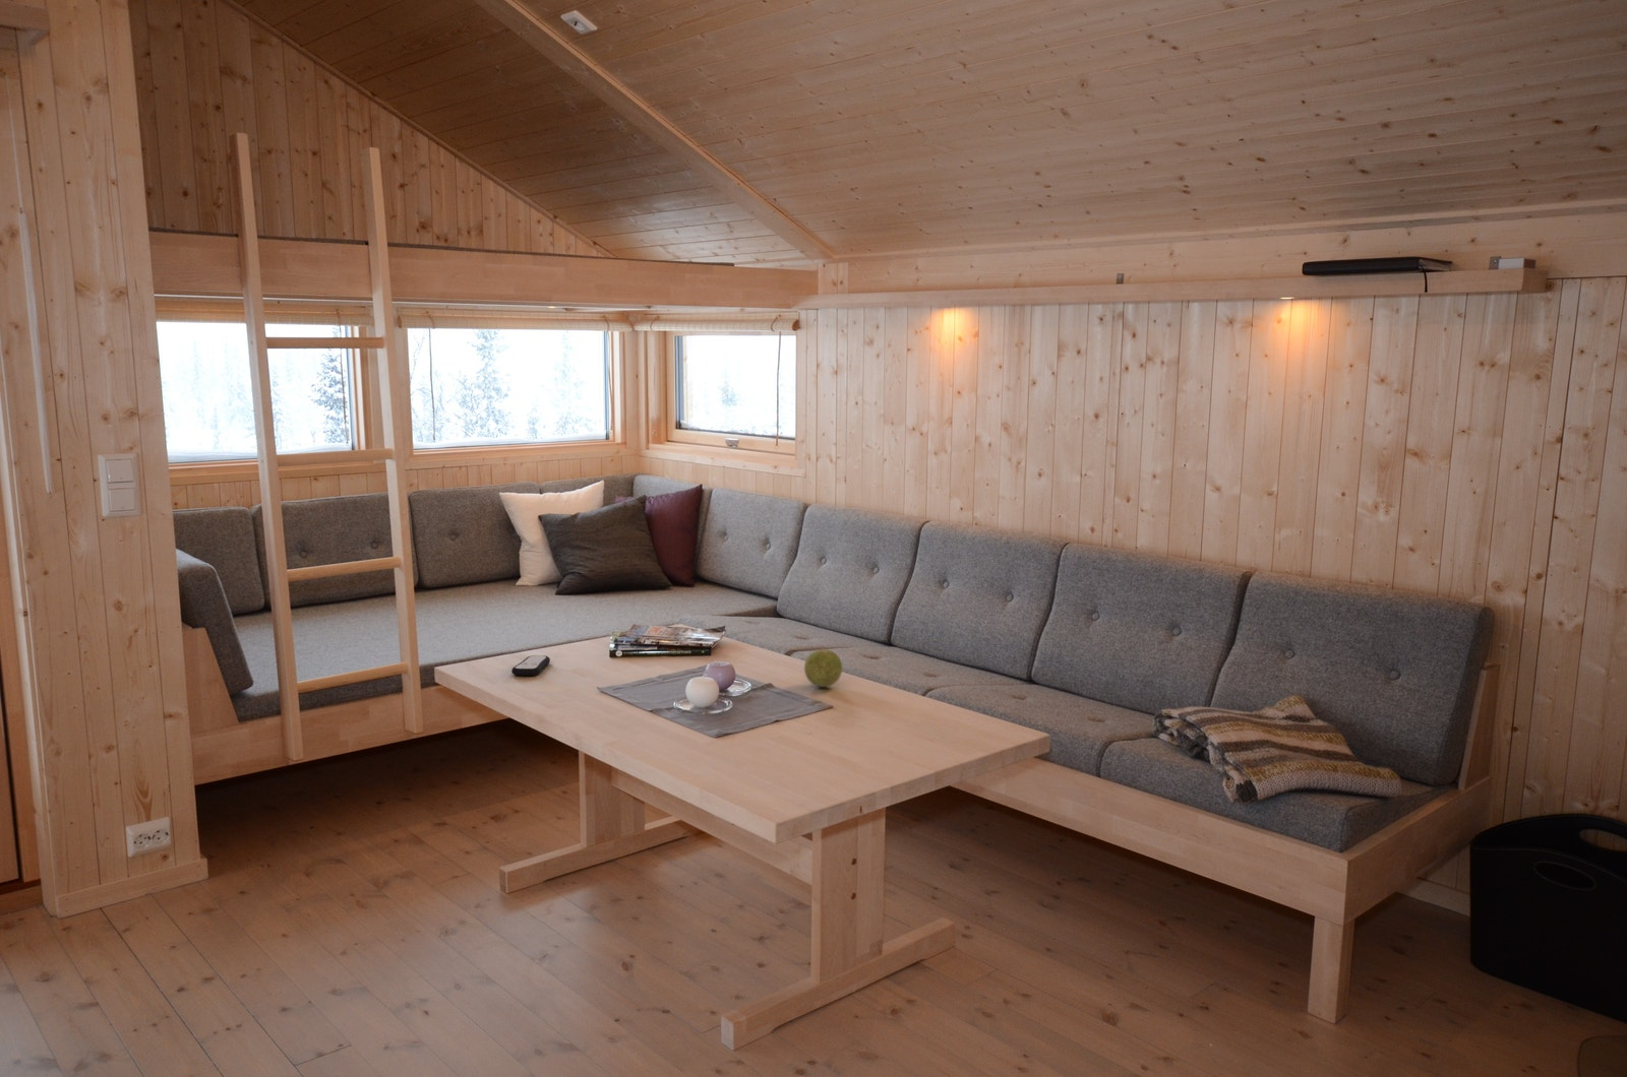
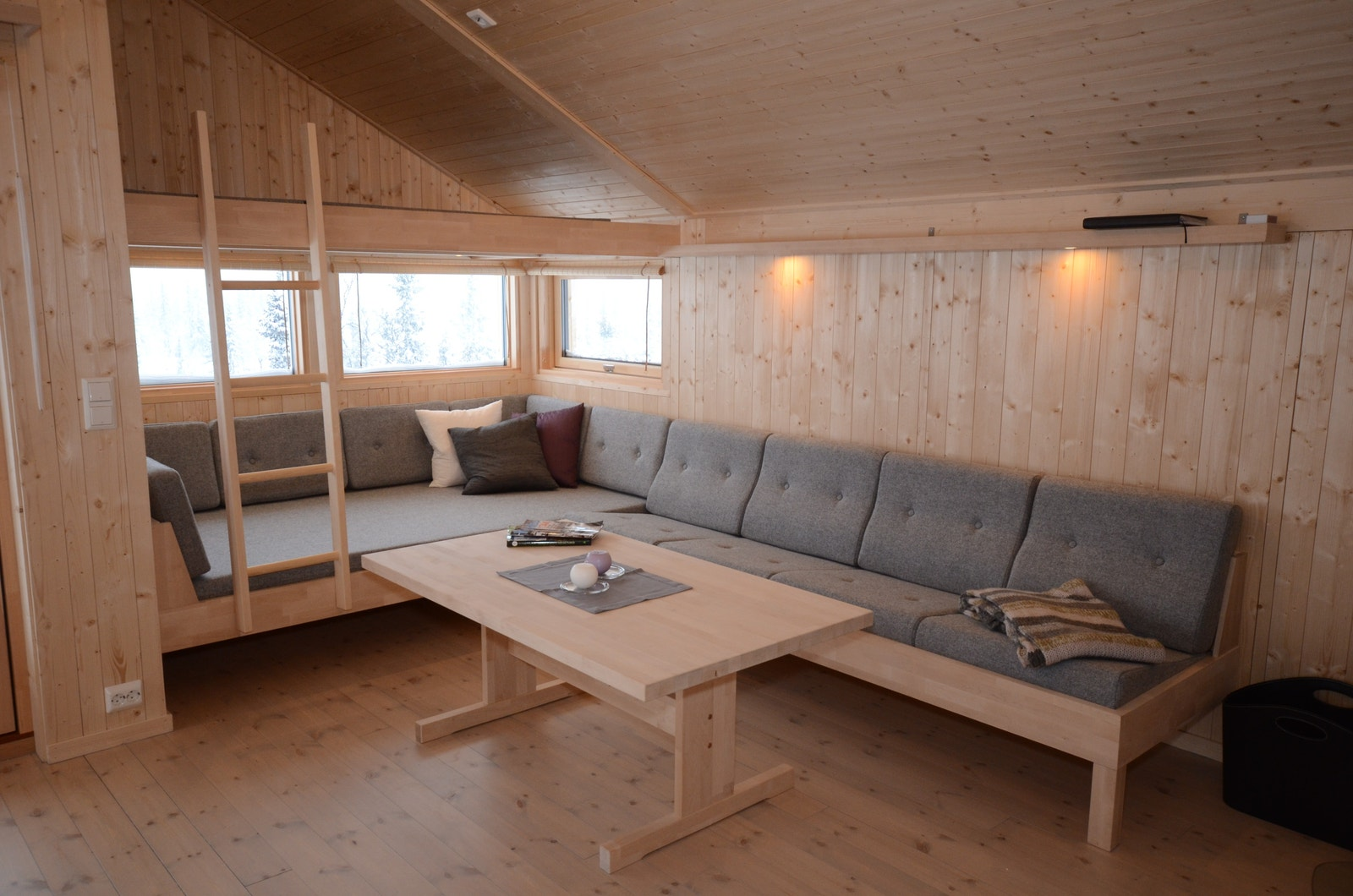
- remote control [511,654,551,677]
- decorative ball [803,648,843,688]
